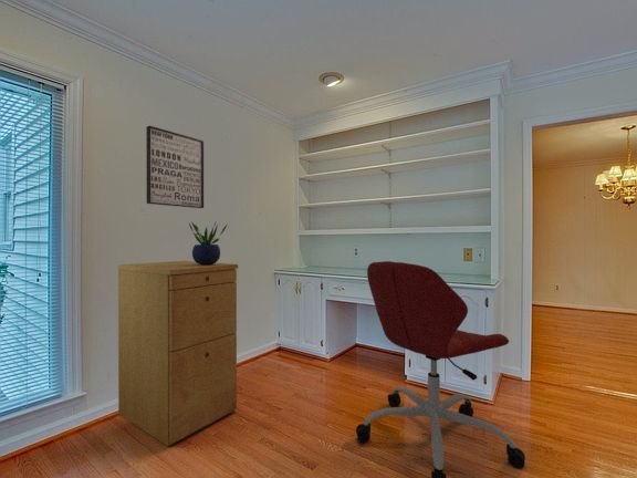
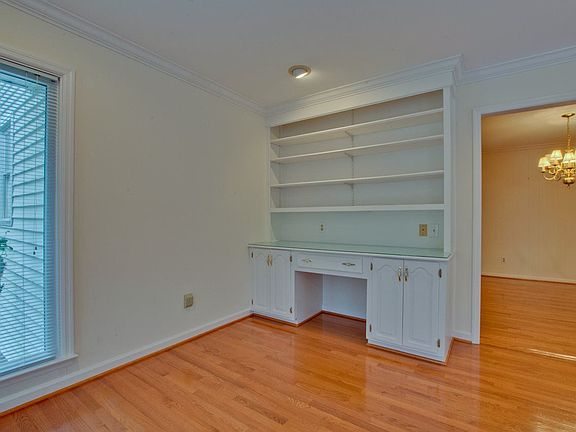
- filing cabinet [117,260,239,447]
- office chair [355,260,526,478]
- potted plant [188,220,228,264]
- wall art [145,125,205,209]
